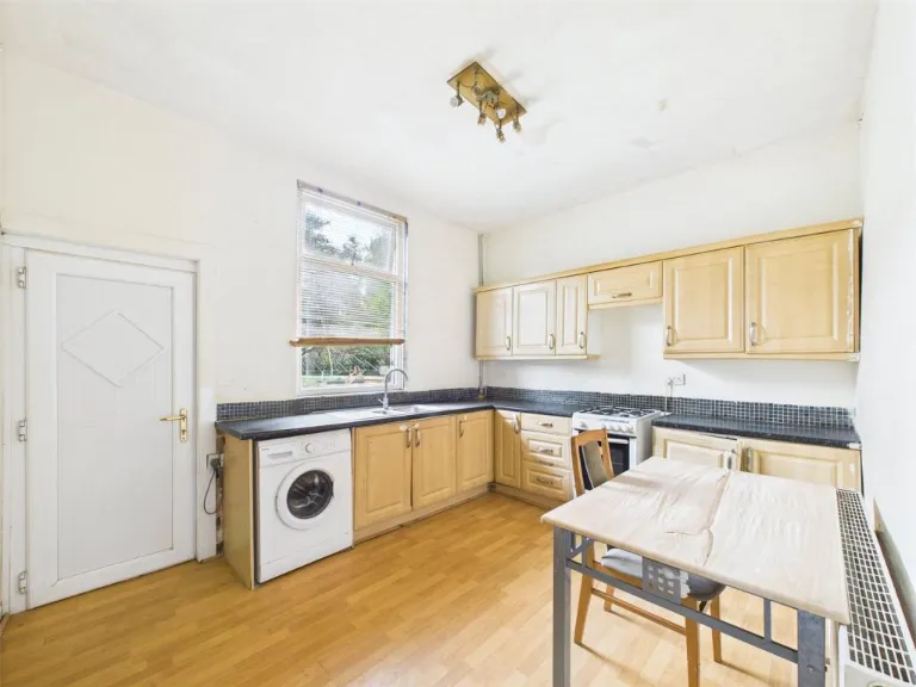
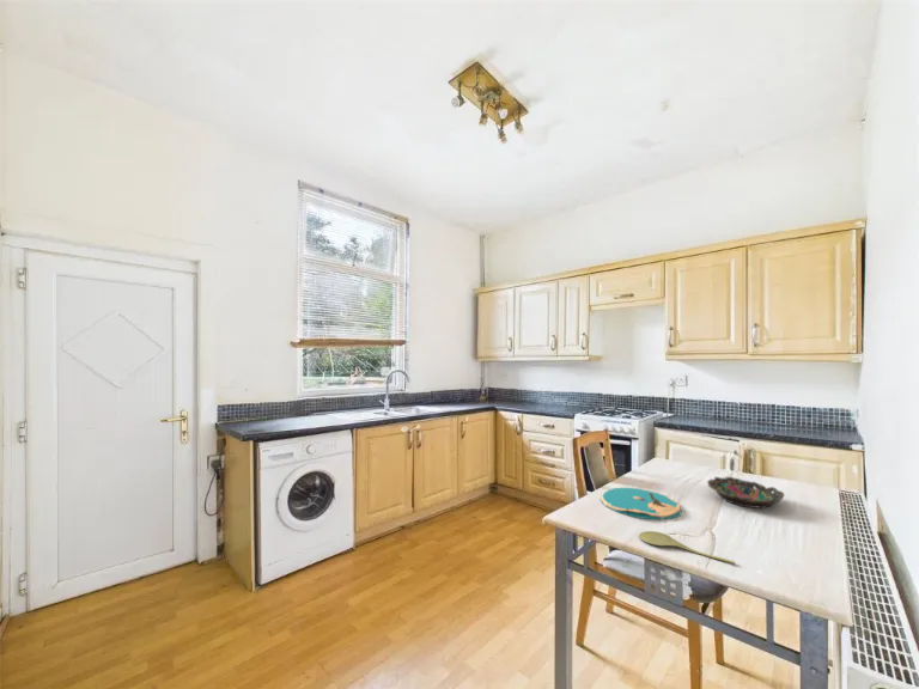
+ plate [600,487,682,520]
+ spoon [638,530,736,565]
+ bowl [706,476,785,510]
